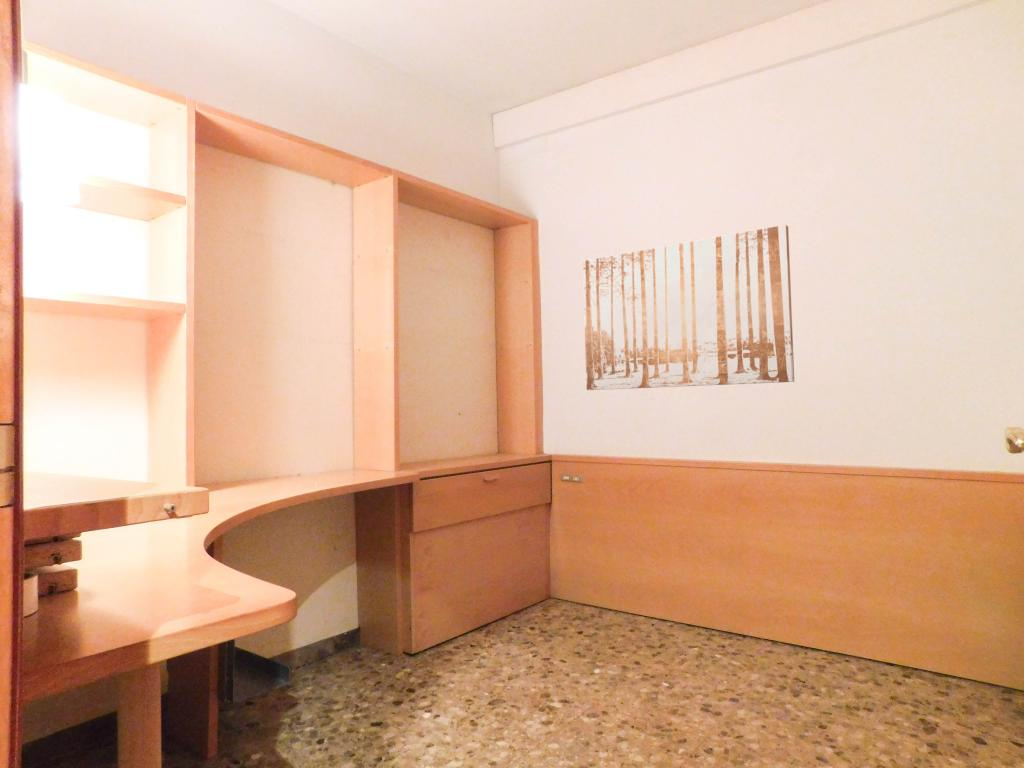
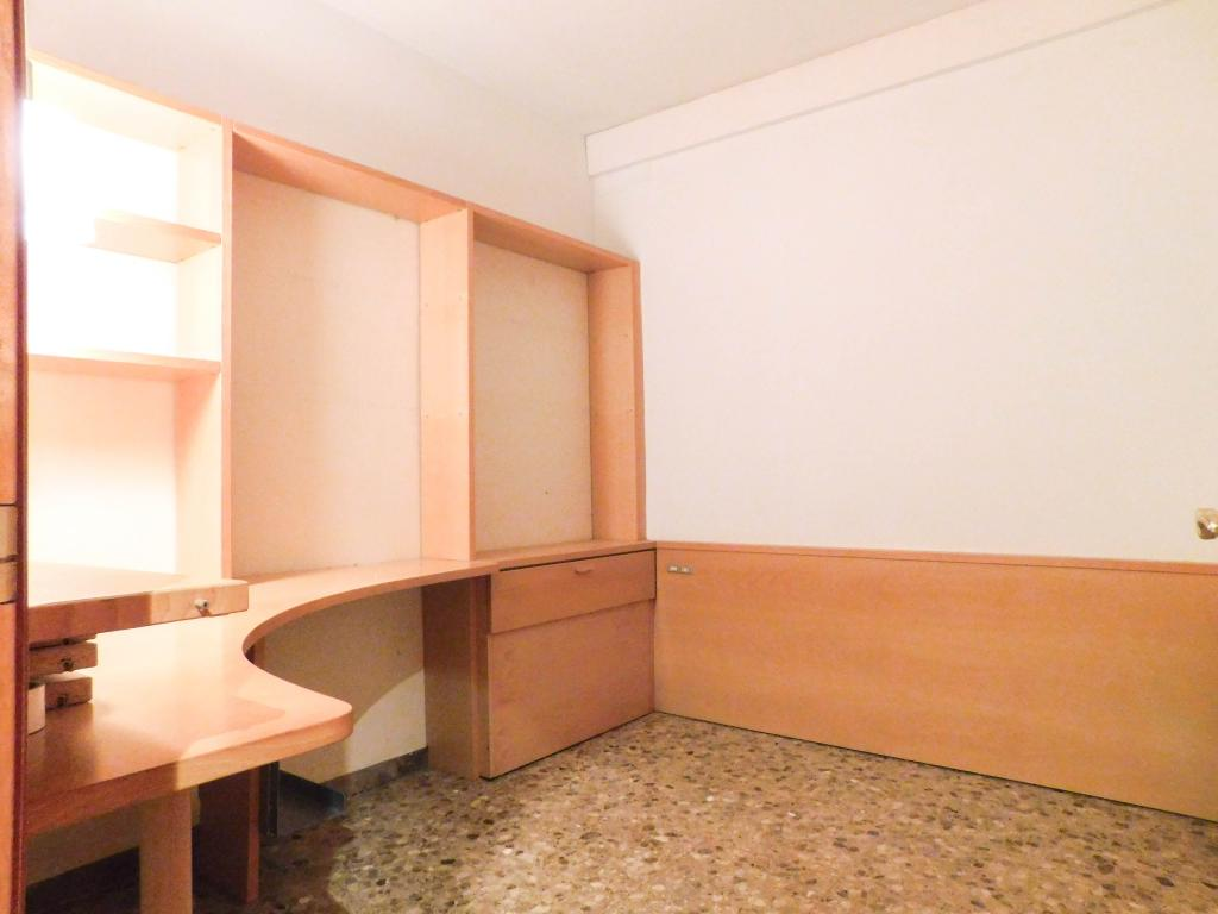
- wall art [582,224,795,391]
